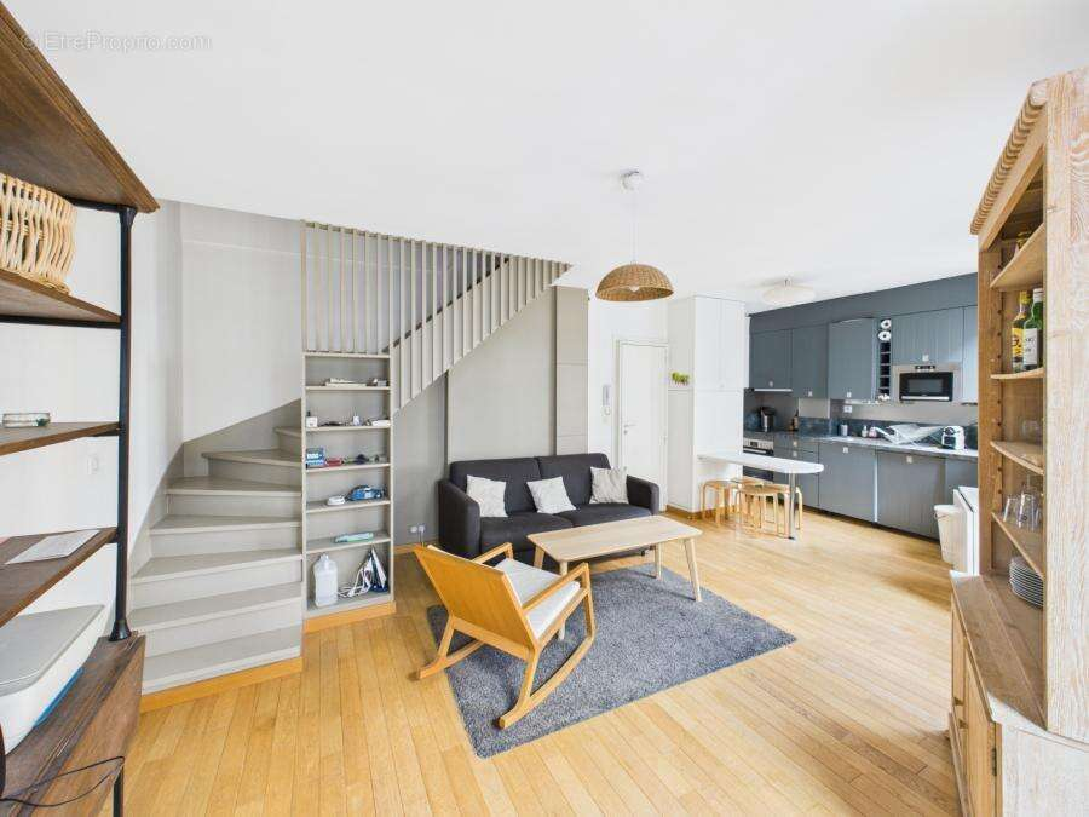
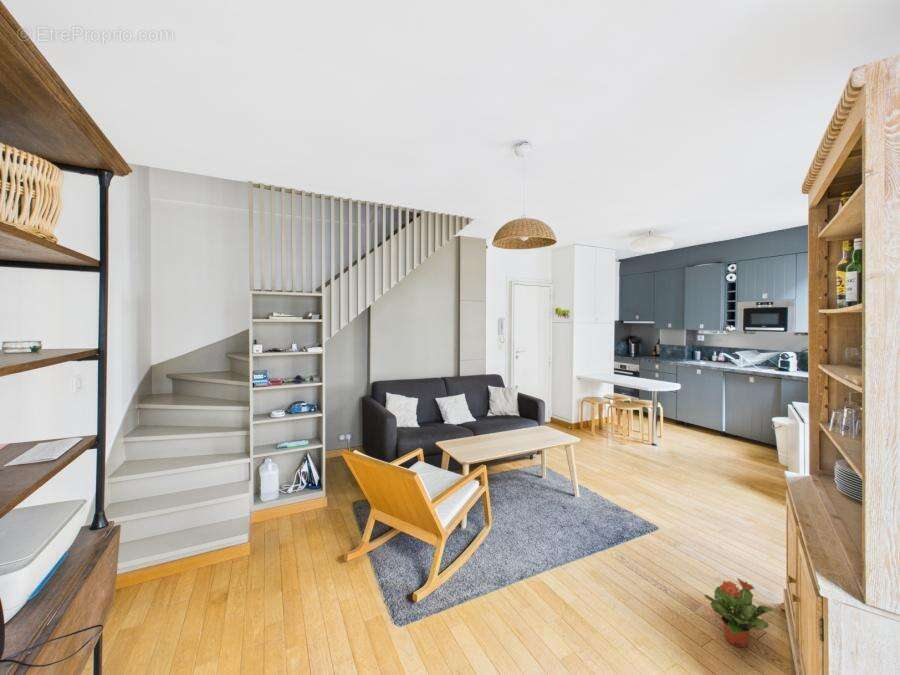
+ potted plant [703,577,774,648]
